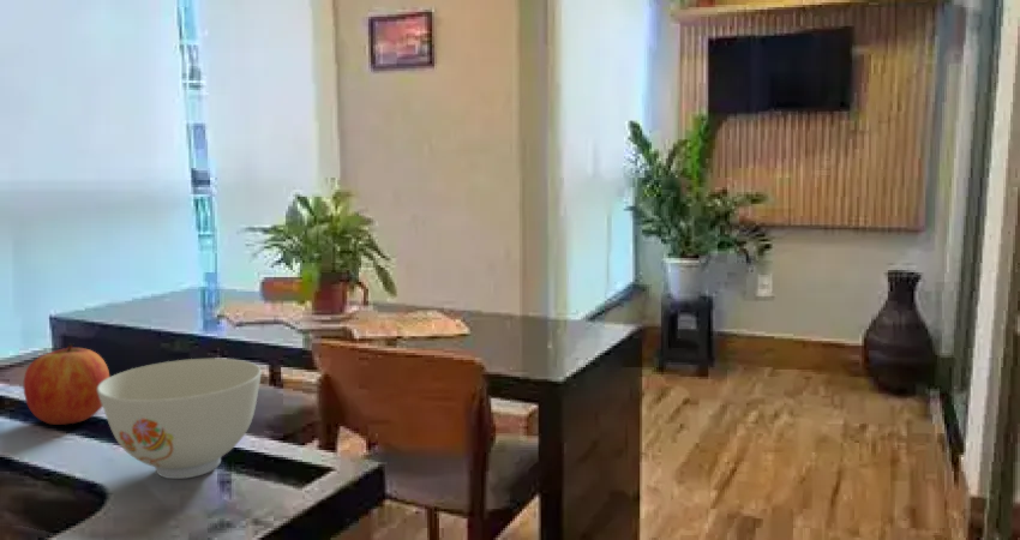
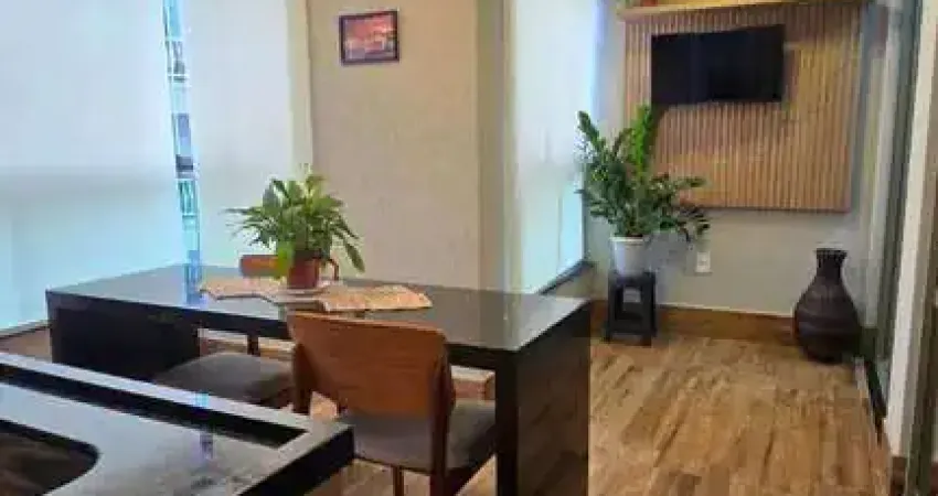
- apple [23,342,110,426]
- bowl [97,358,263,480]
